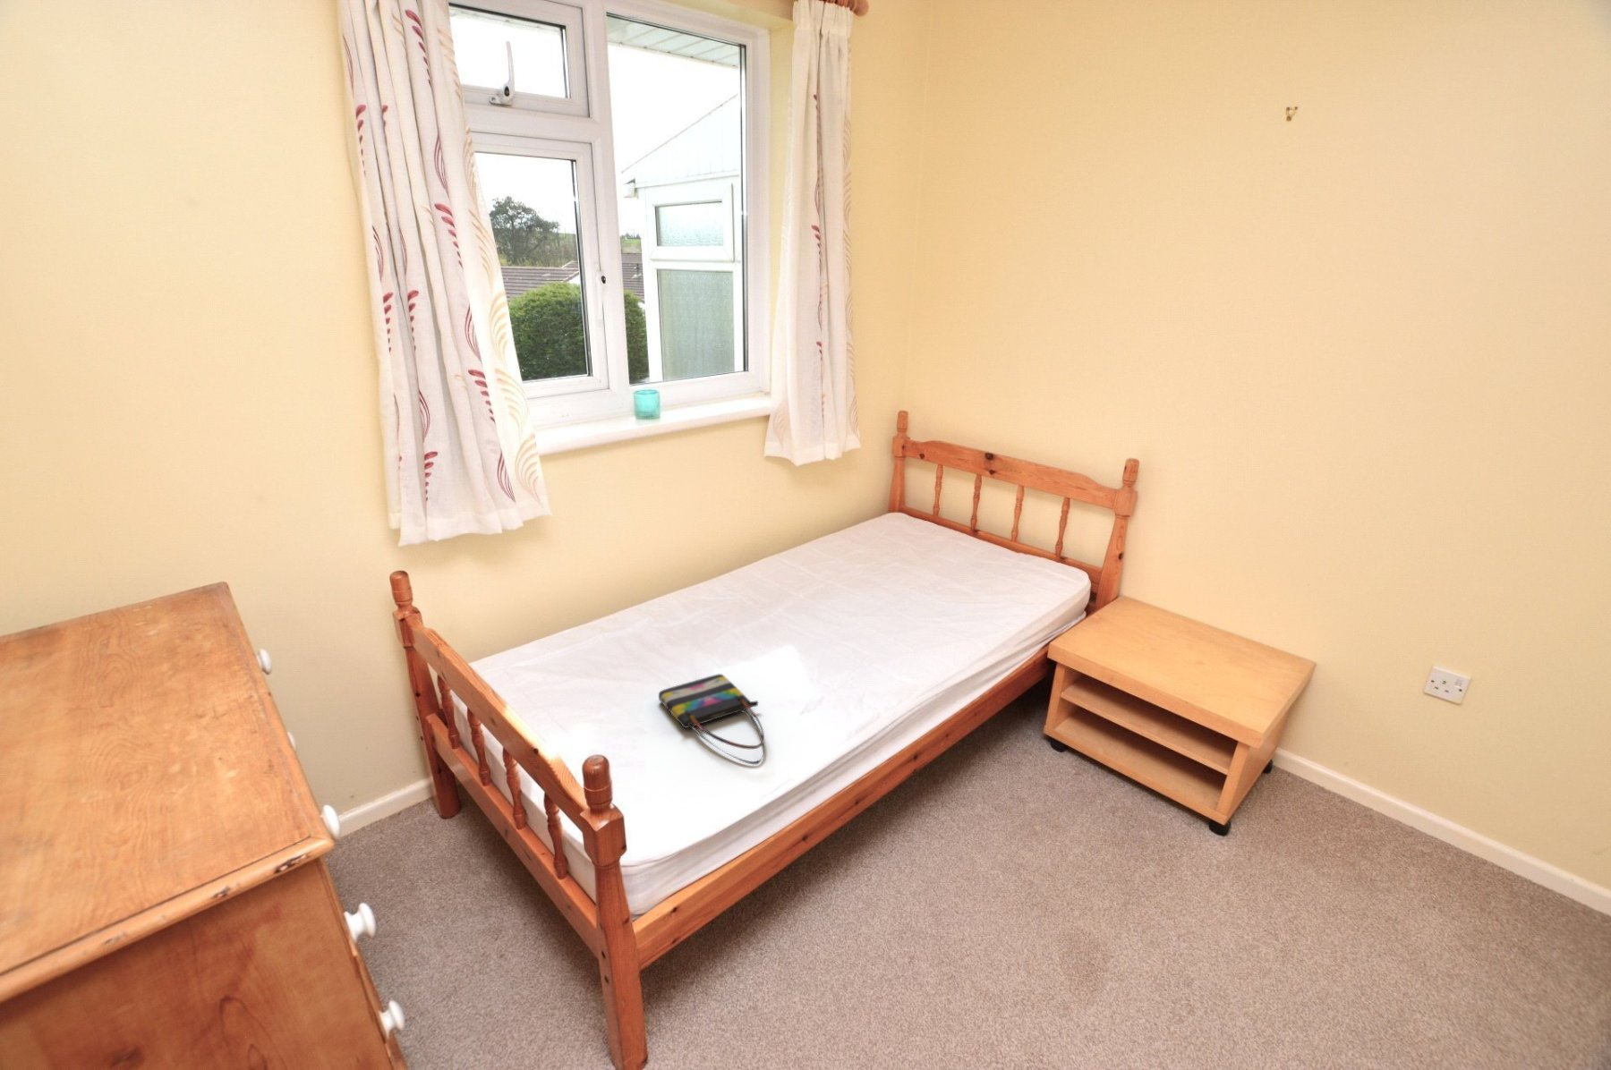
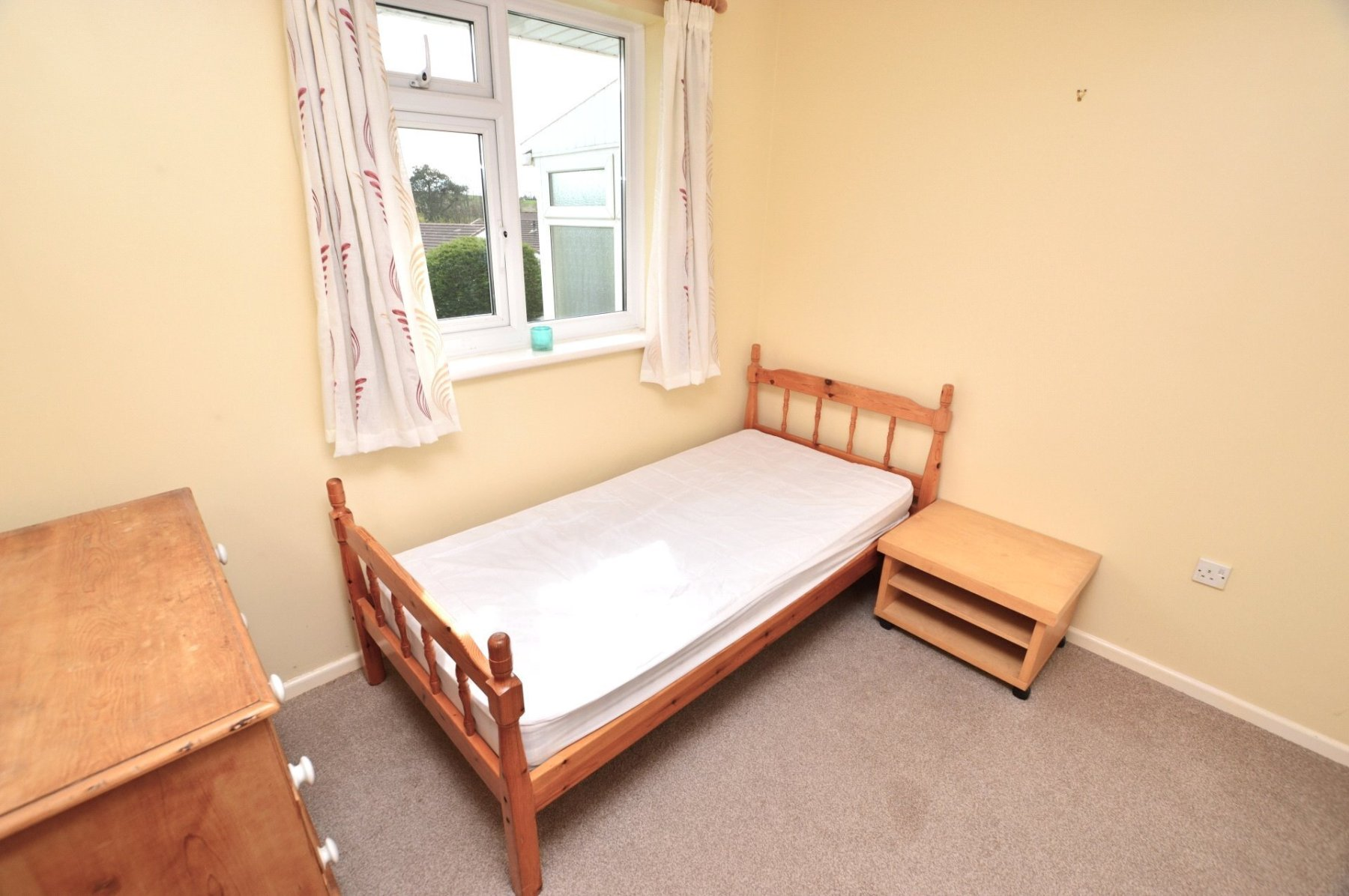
- tote bag [658,672,765,765]
